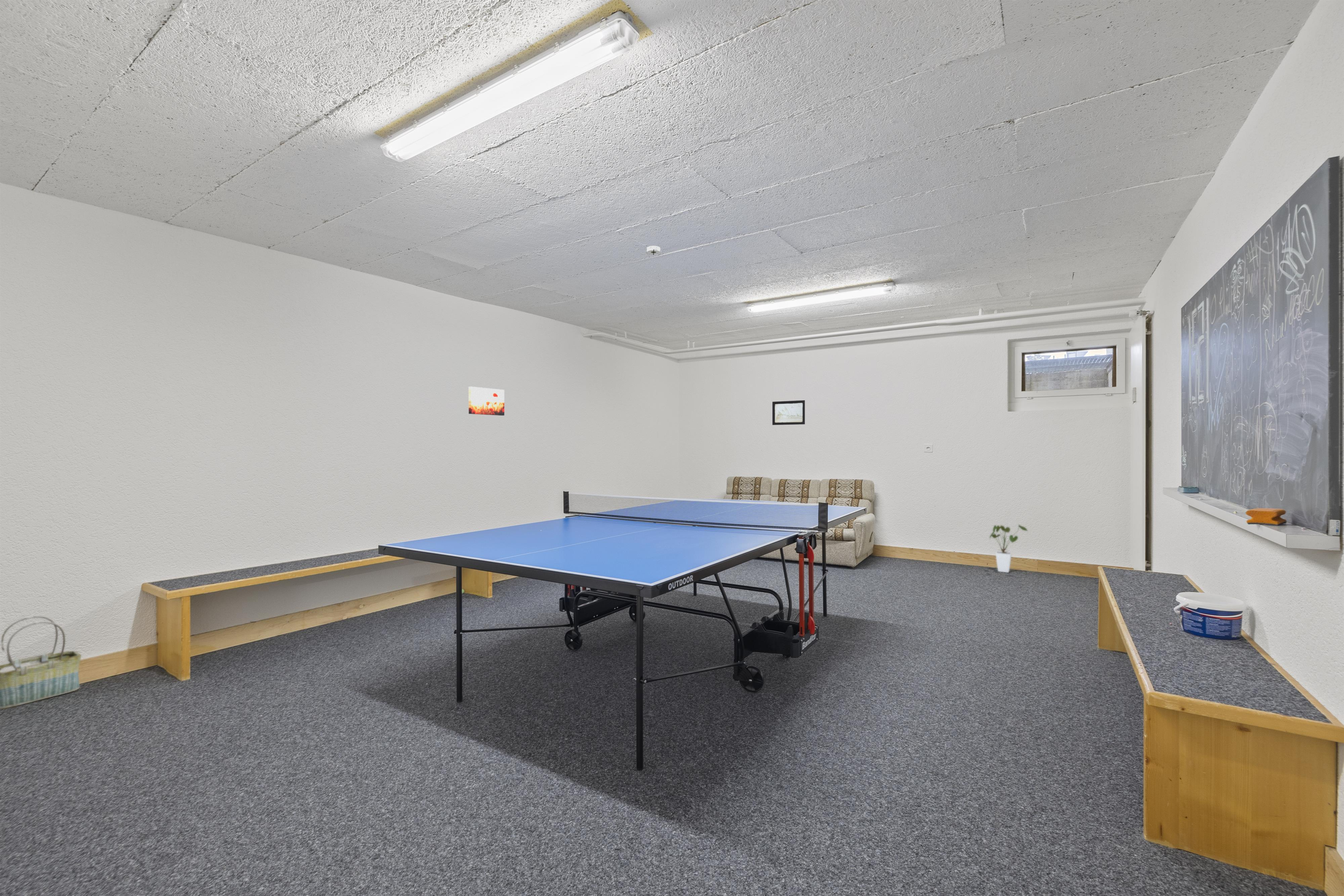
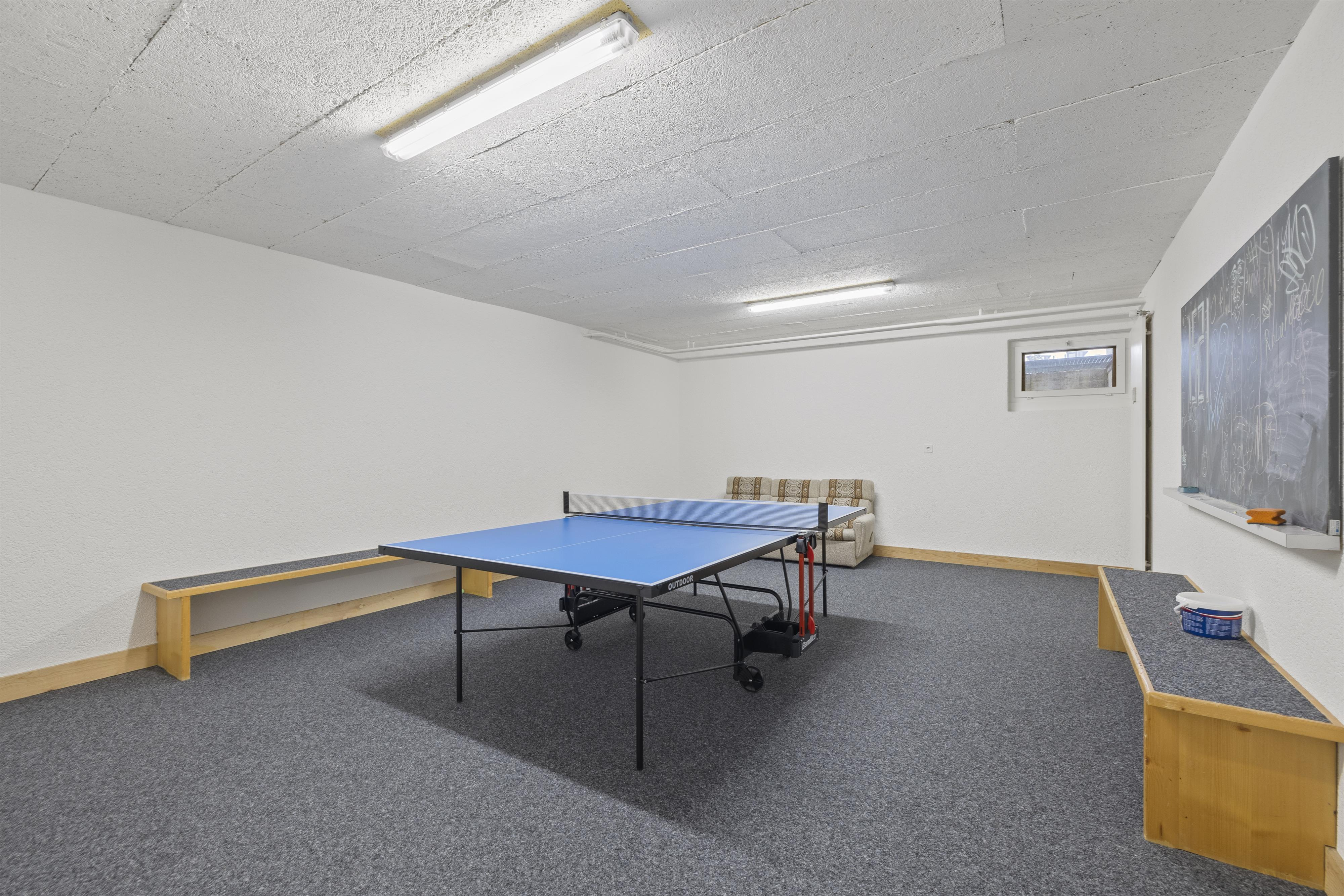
- basket [0,616,82,710]
- wall art [468,386,505,416]
- smoke detector [645,246,662,255]
- wall art [772,400,805,425]
- house plant [989,523,1028,573]
